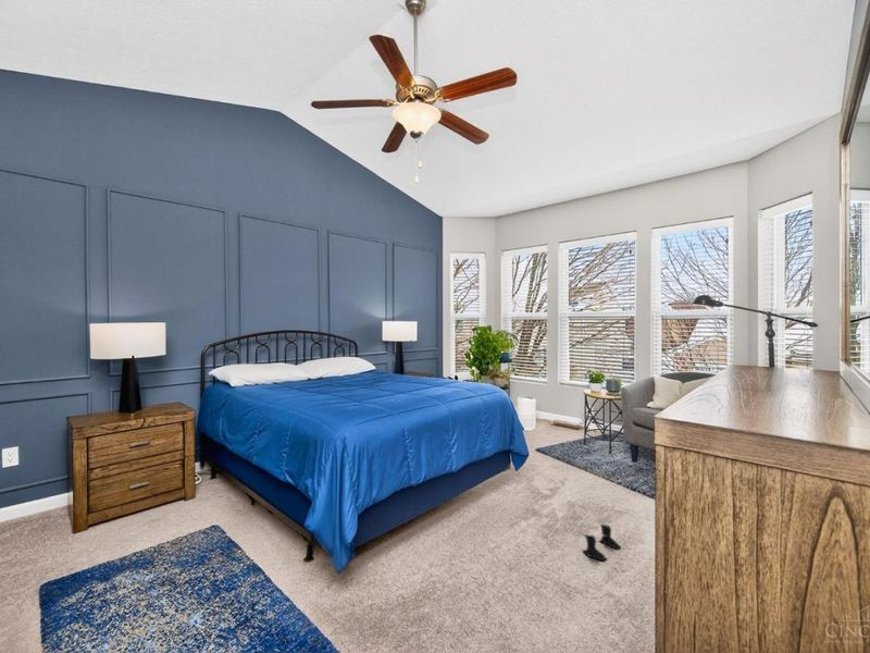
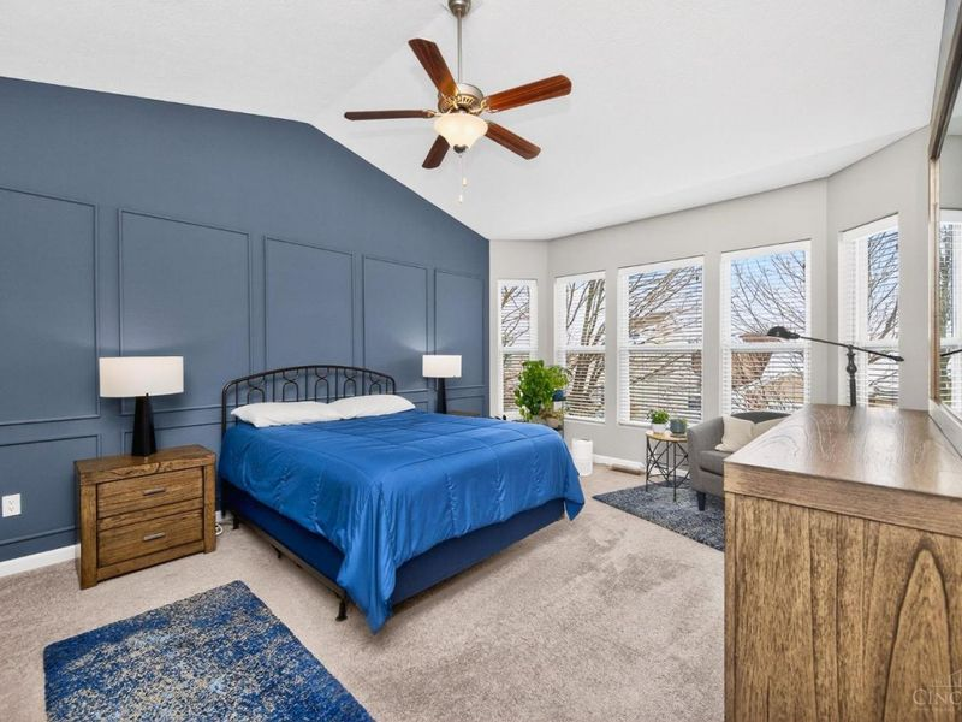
- boots [582,523,622,562]
